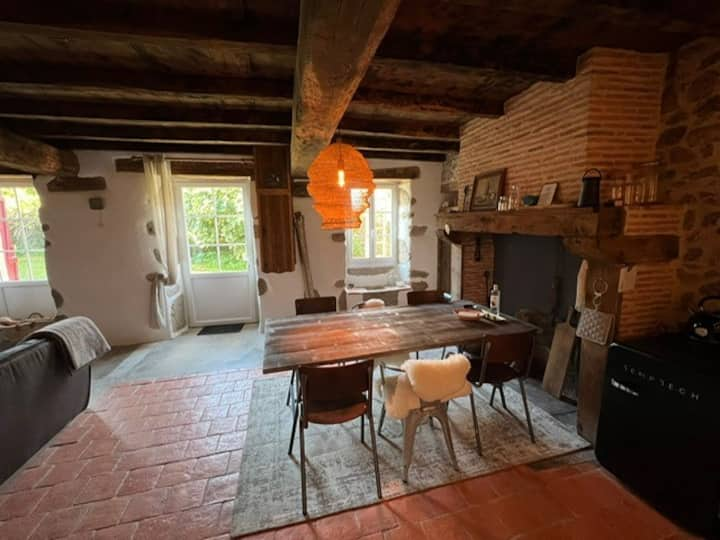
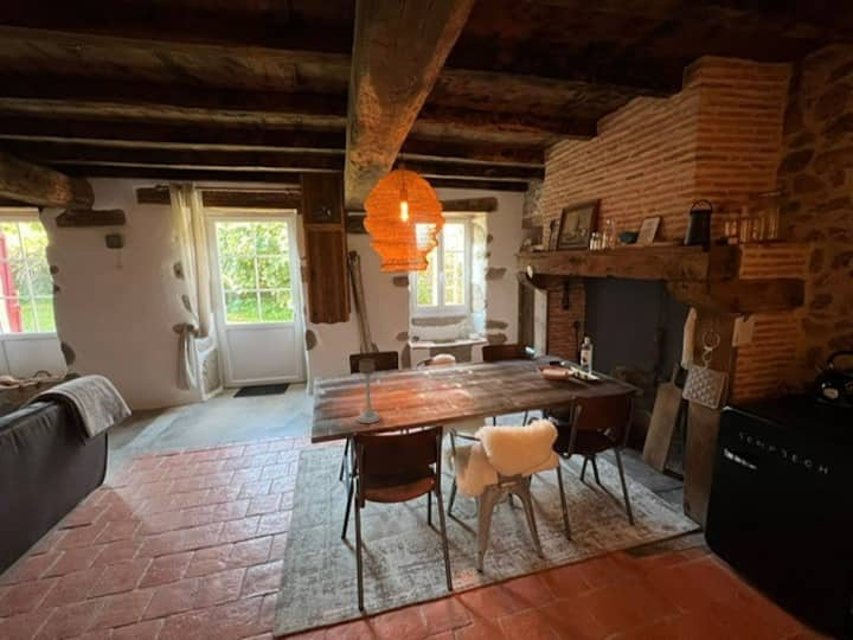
+ candle holder [355,358,383,424]
